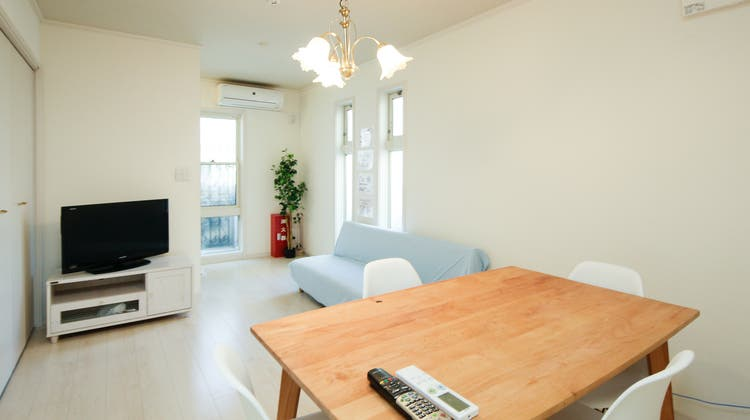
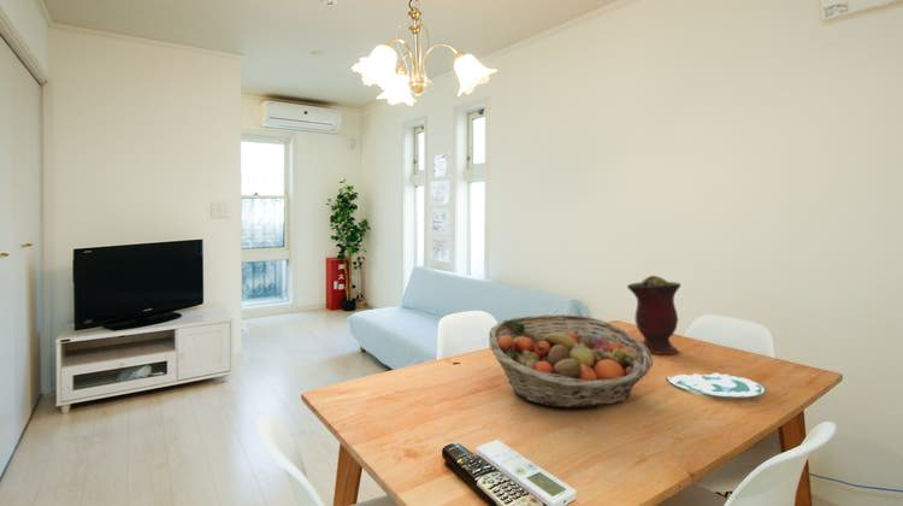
+ fruit basket [488,313,655,410]
+ vase [626,275,681,355]
+ plate [665,372,767,398]
